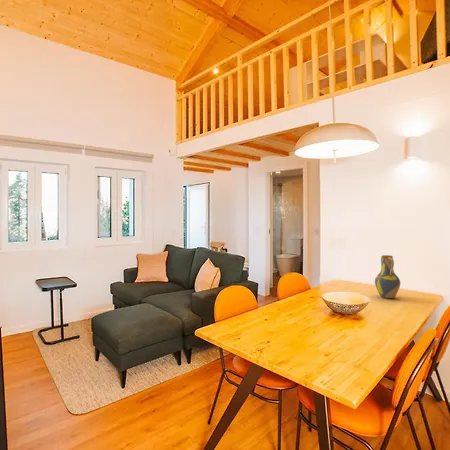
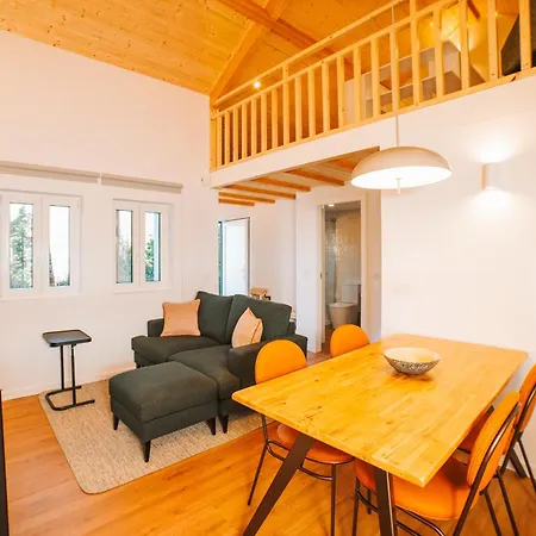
- vase [374,254,401,299]
